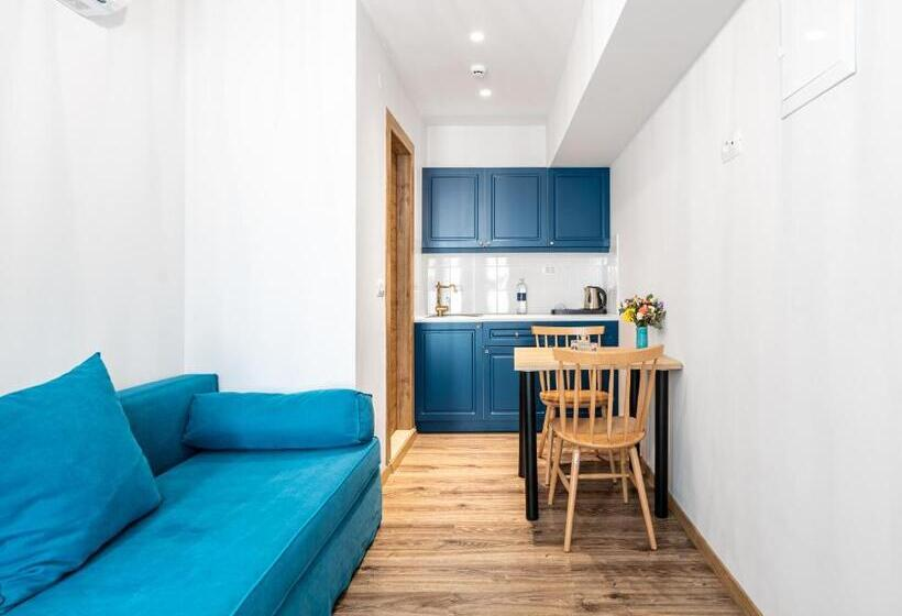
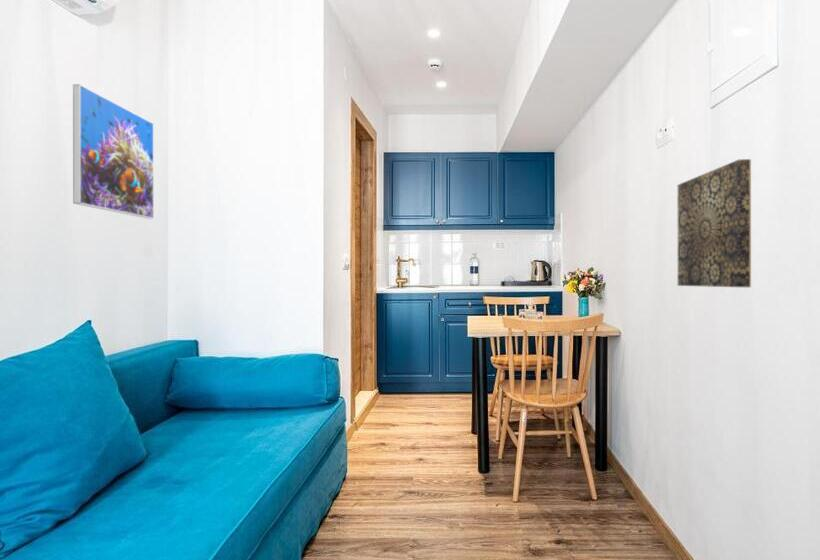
+ wall art [677,158,752,288]
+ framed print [72,83,155,220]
